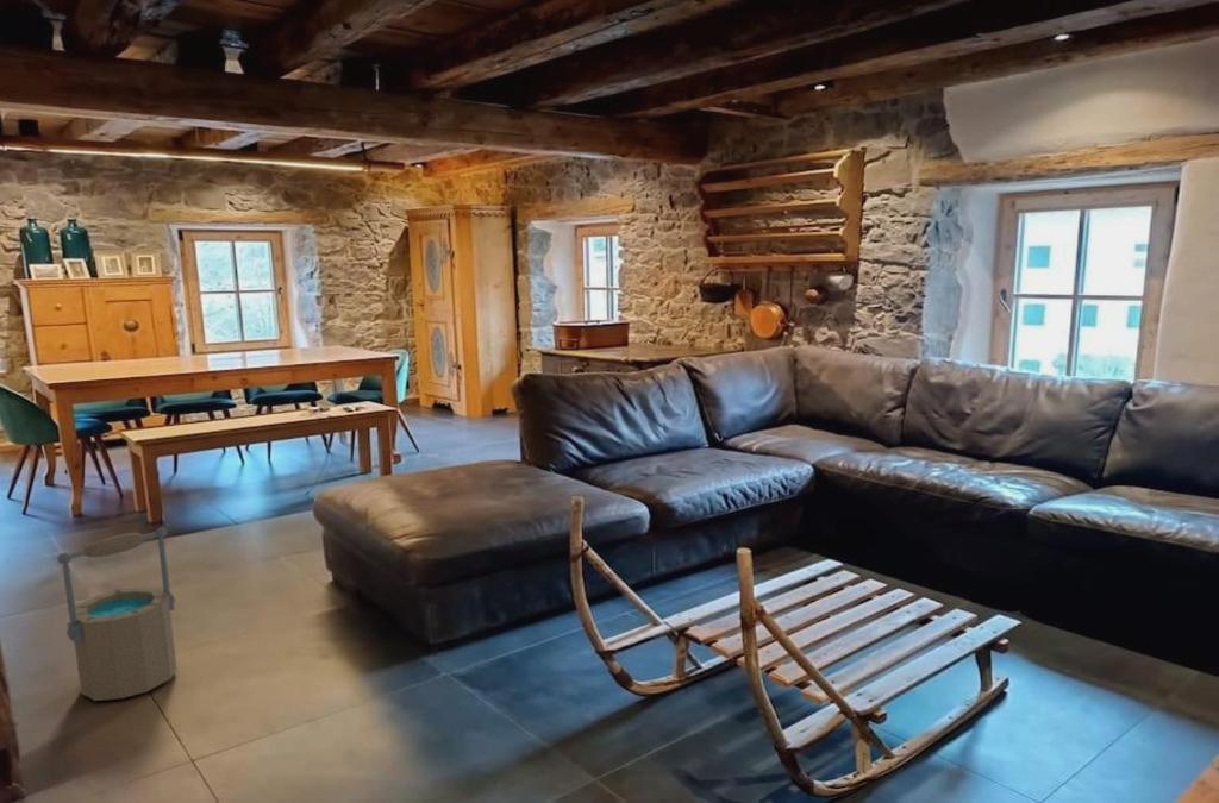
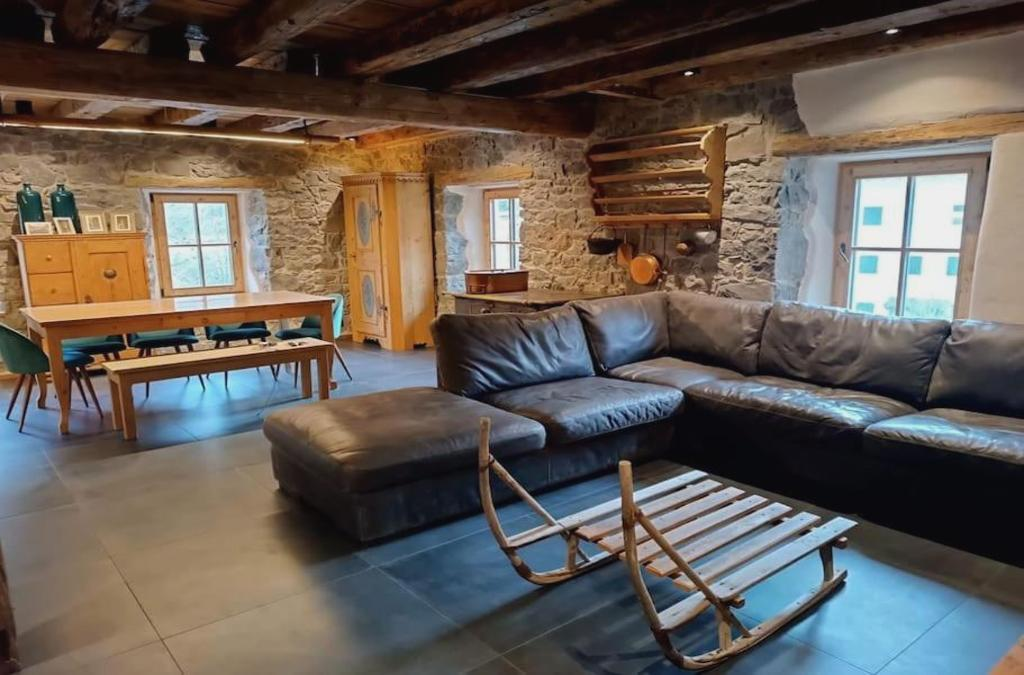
- bucket [56,526,179,702]
